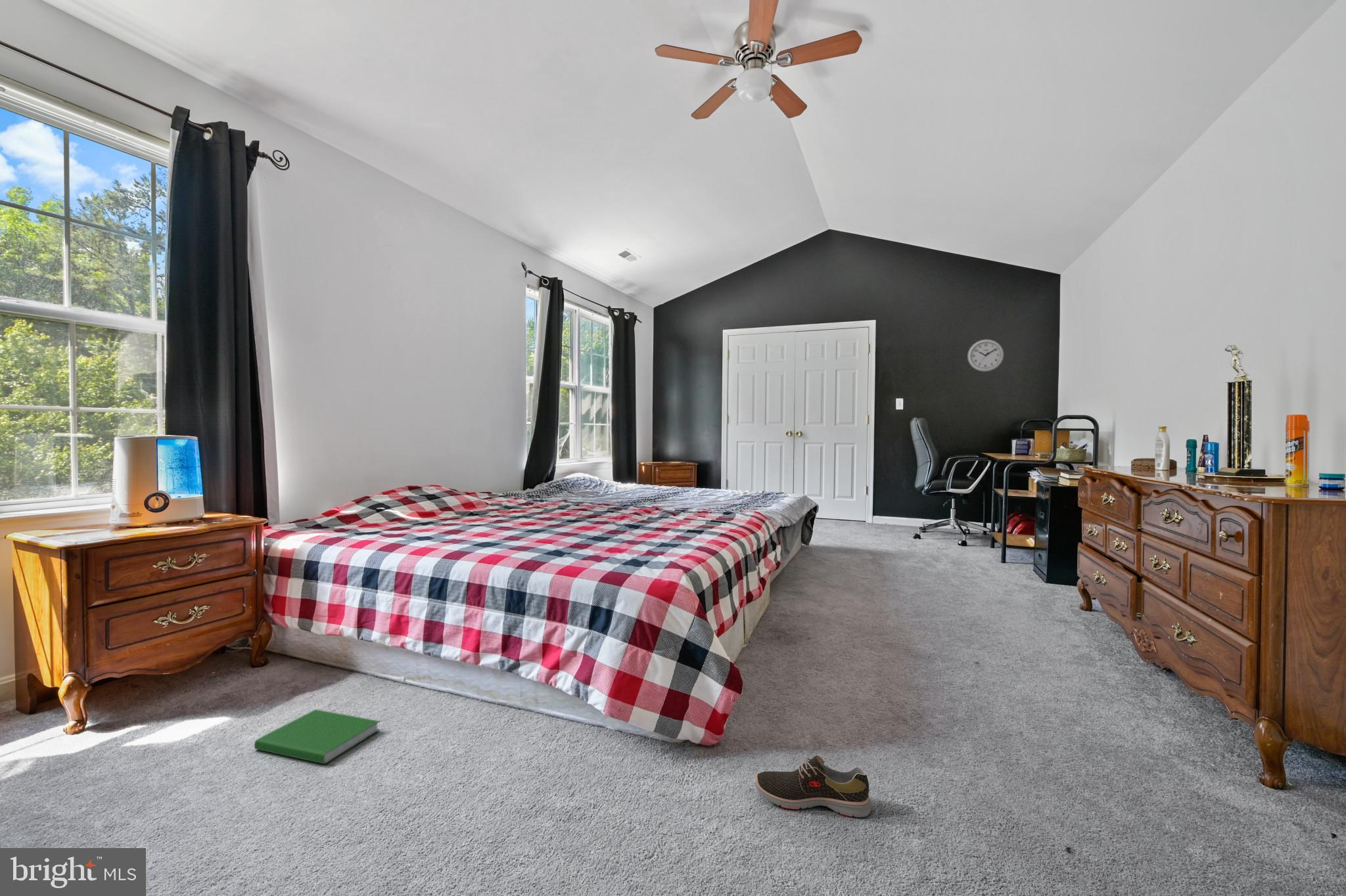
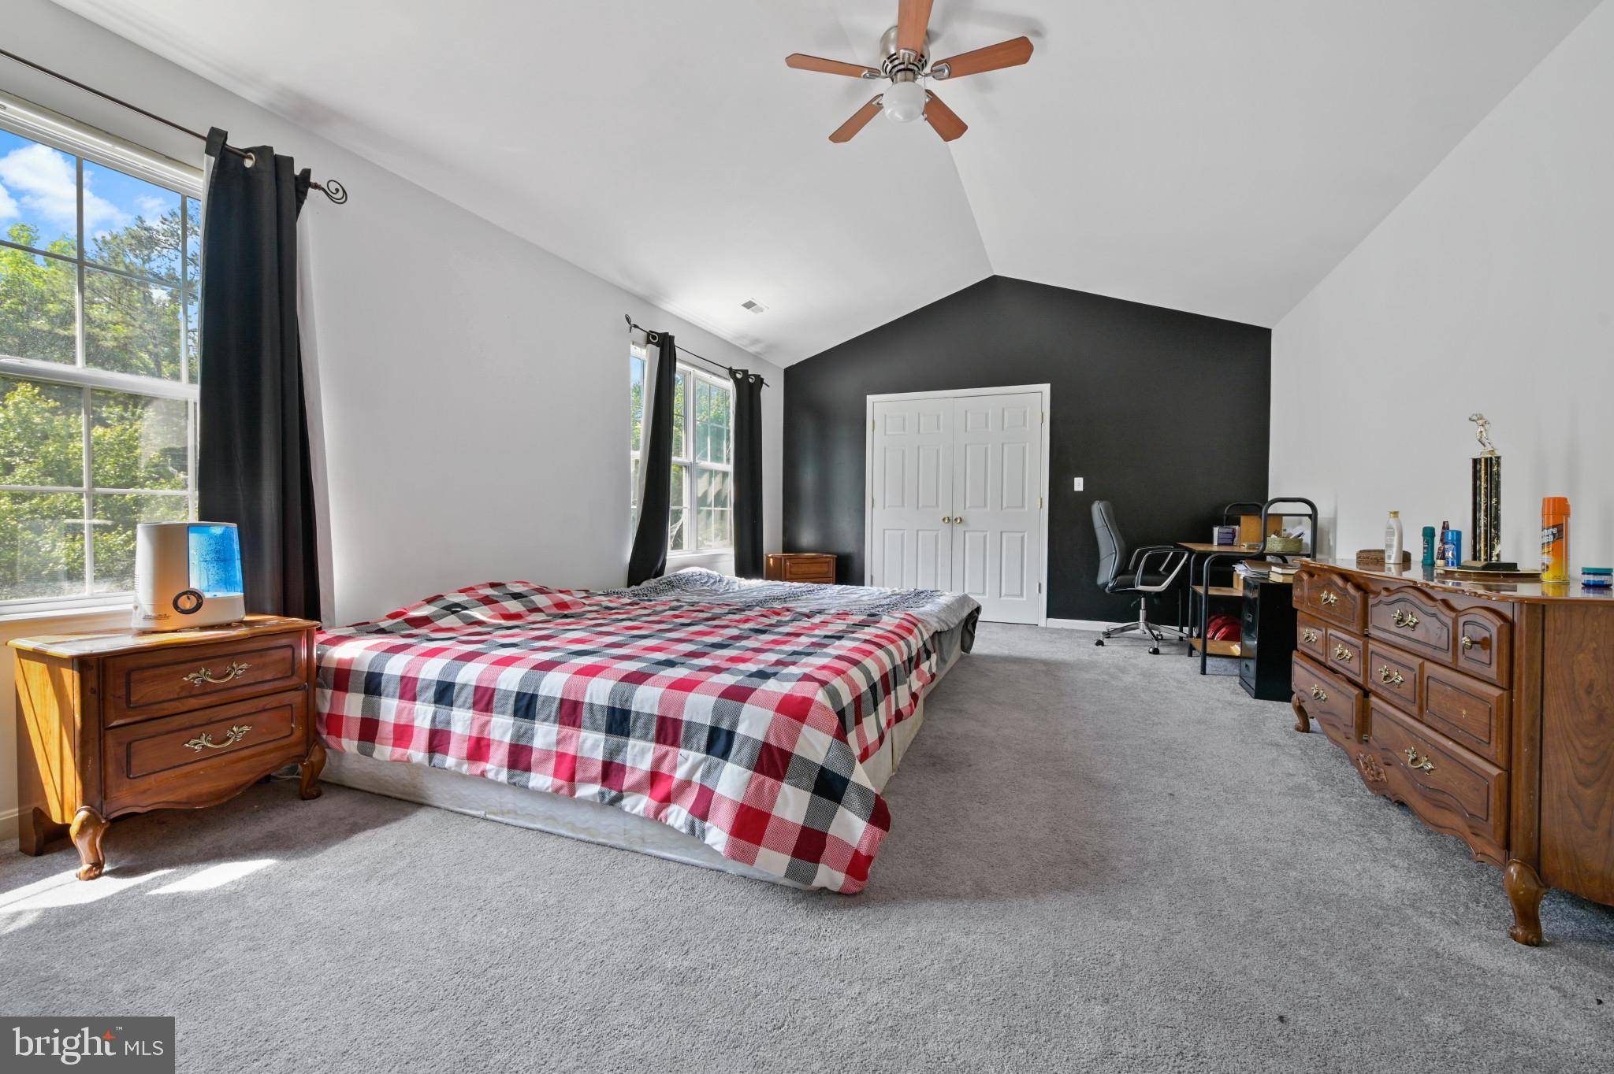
- wall clock [967,339,1005,372]
- hardcover book [254,709,380,765]
- shoe [754,755,872,818]
